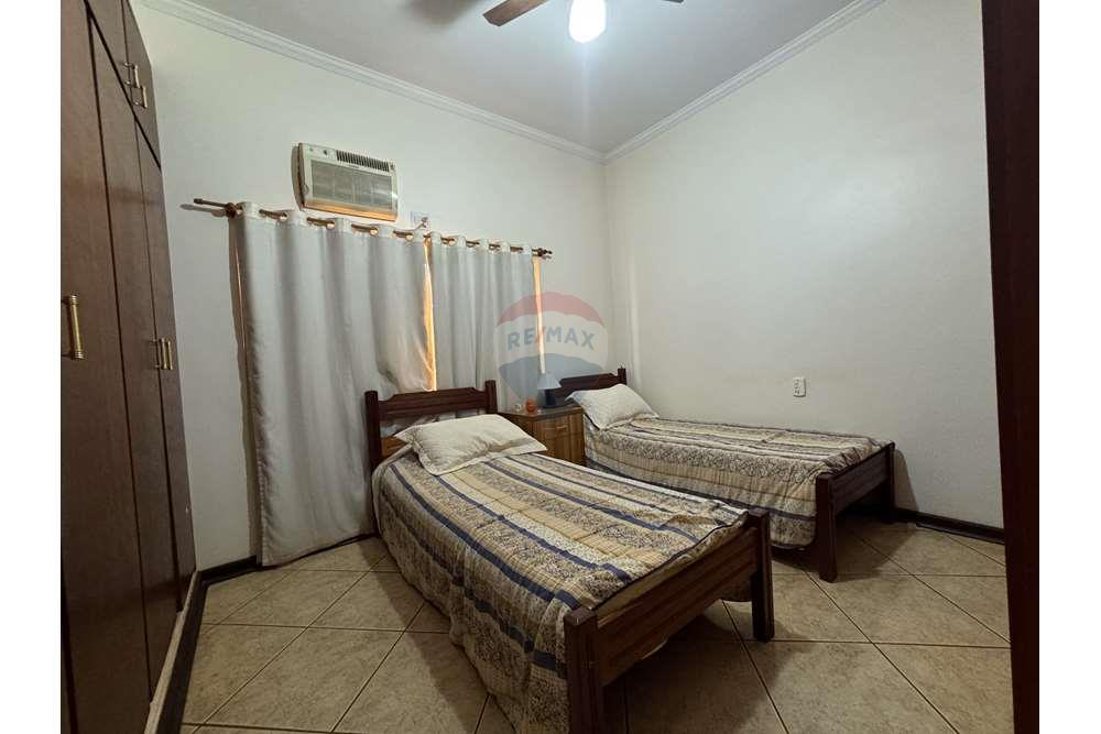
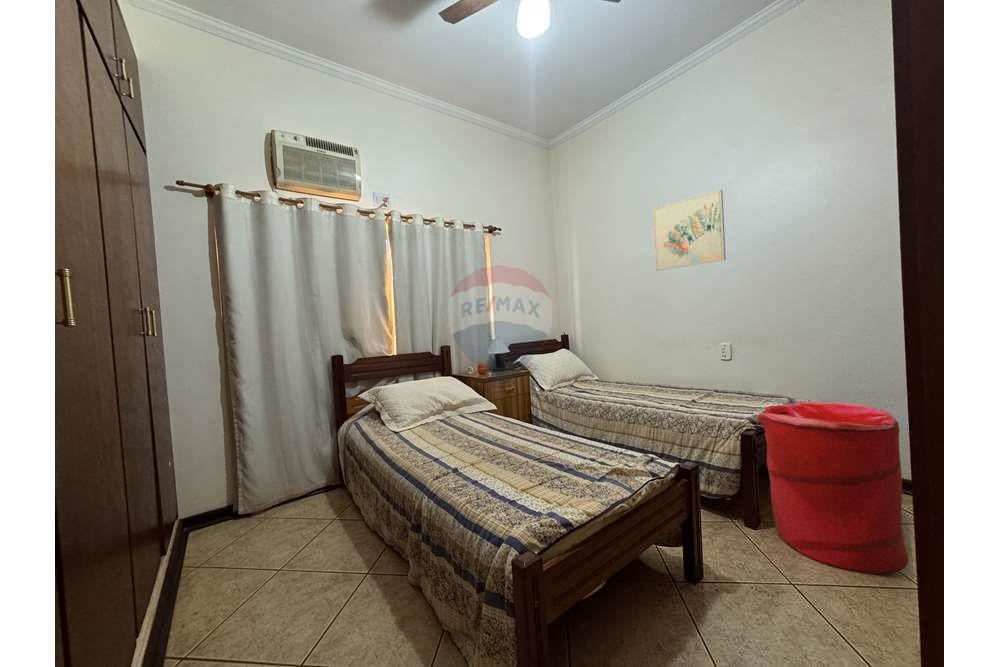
+ wall art [651,189,727,271]
+ laundry hamper [758,400,909,575]
